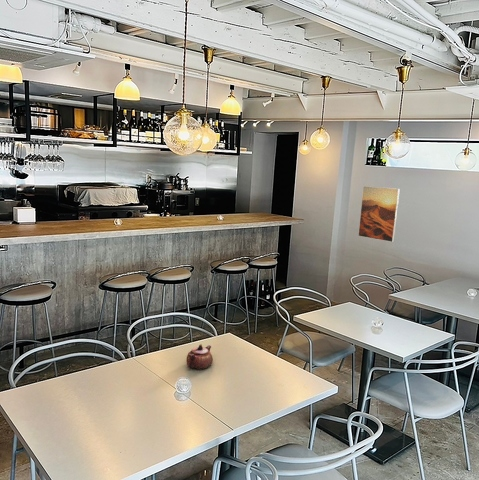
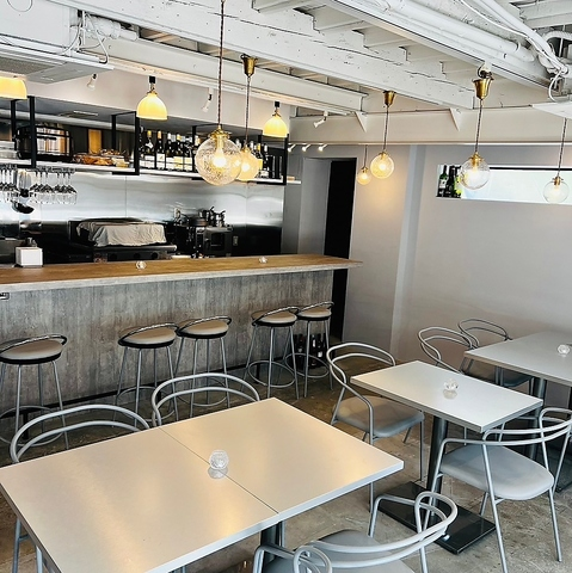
- teapot [185,343,214,370]
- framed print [357,185,401,243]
